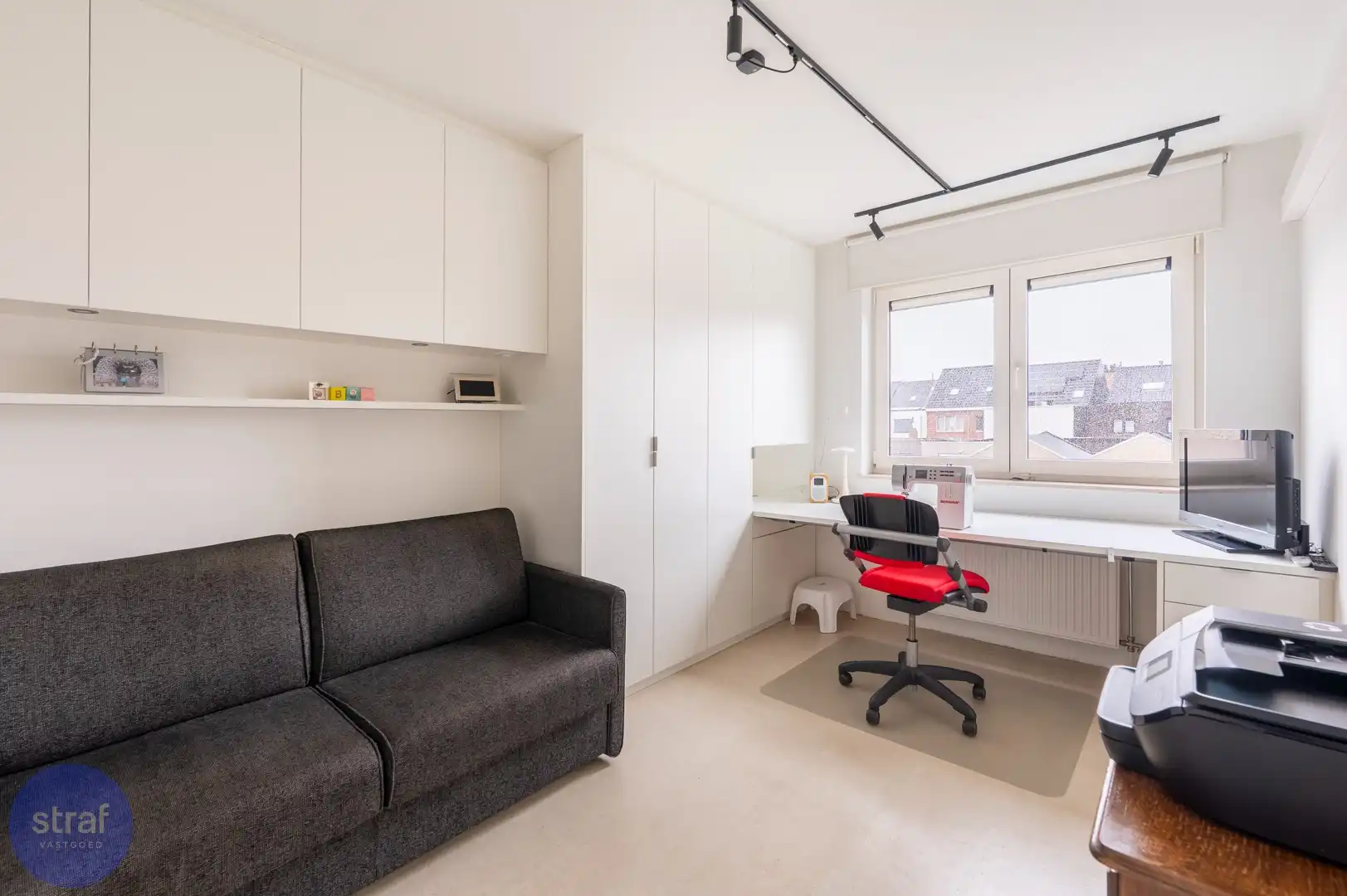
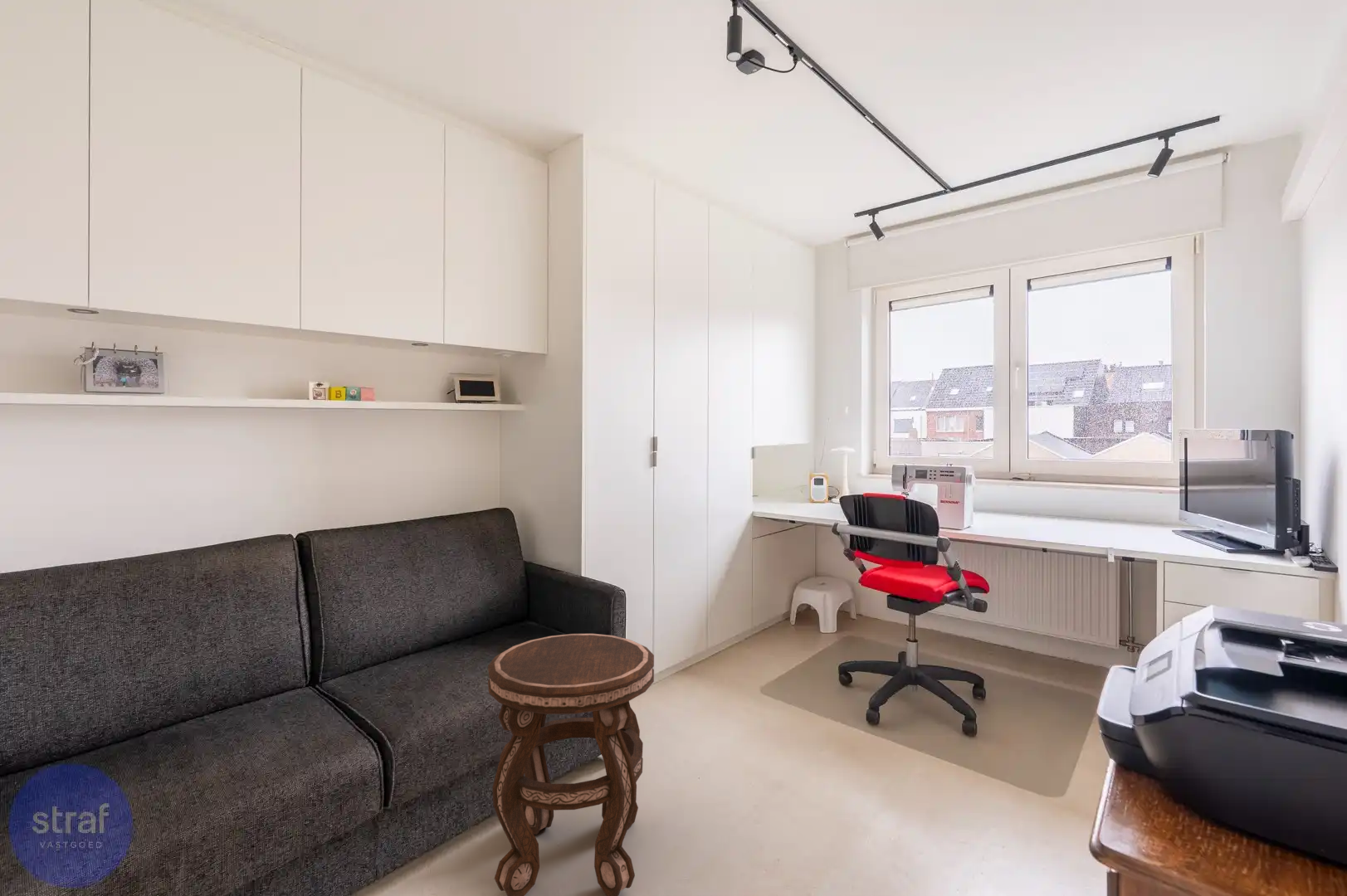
+ side table [487,633,655,896]
